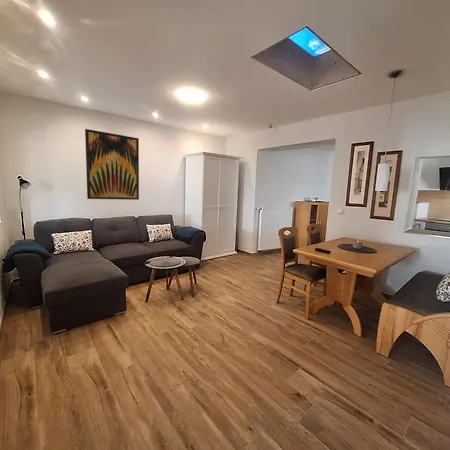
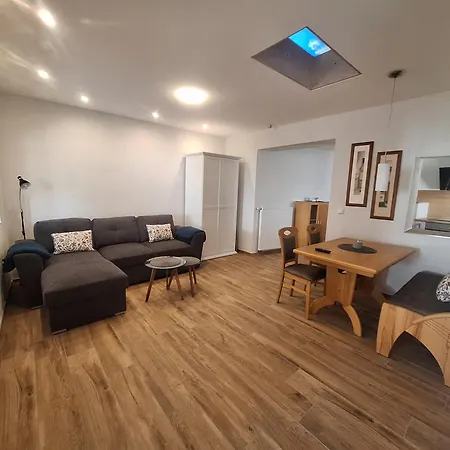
- wall art [84,128,140,201]
